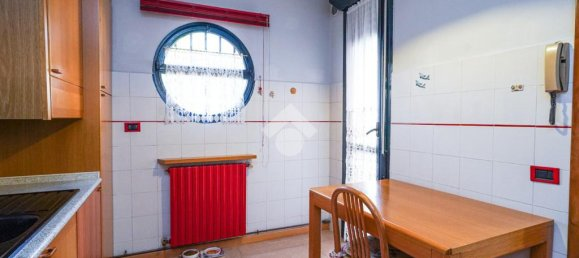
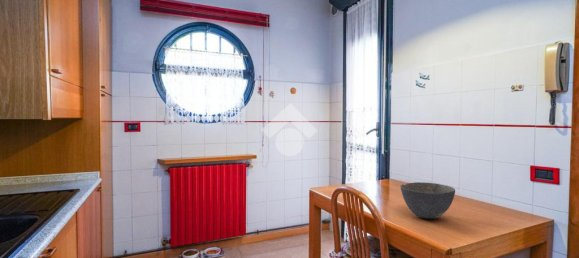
+ bowl [399,181,456,220]
